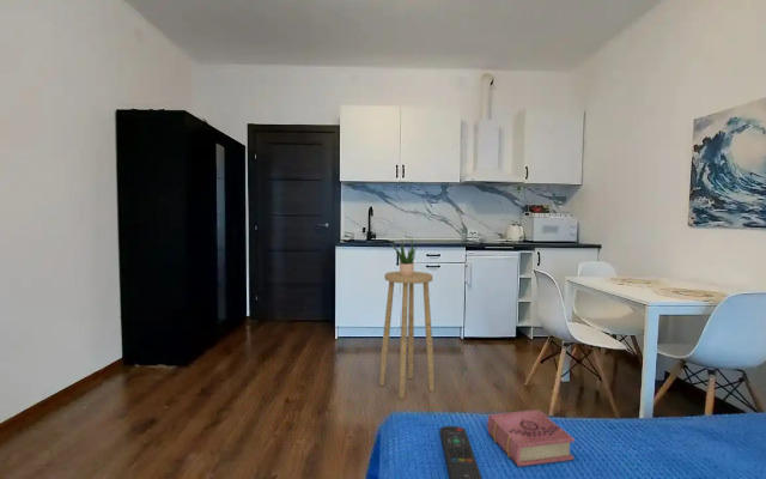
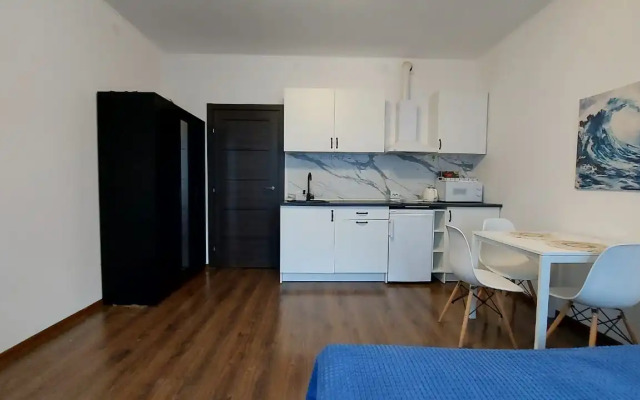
- potted plant [390,238,419,277]
- remote control [439,425,484,479]
- book [486,408,576,467]
- stool [378,271,436,401]
